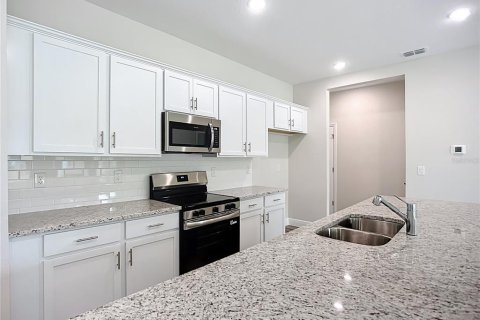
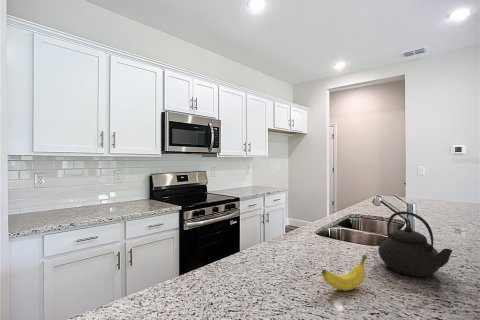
+ banana [321,253,368,291]
+ teapot [377,210,453,278]
